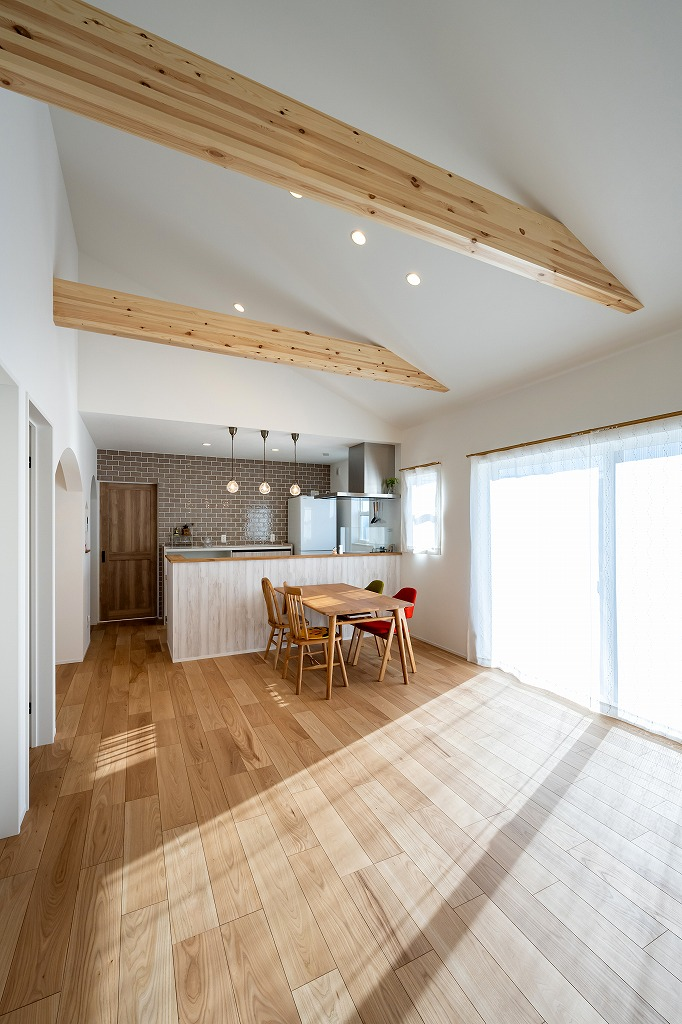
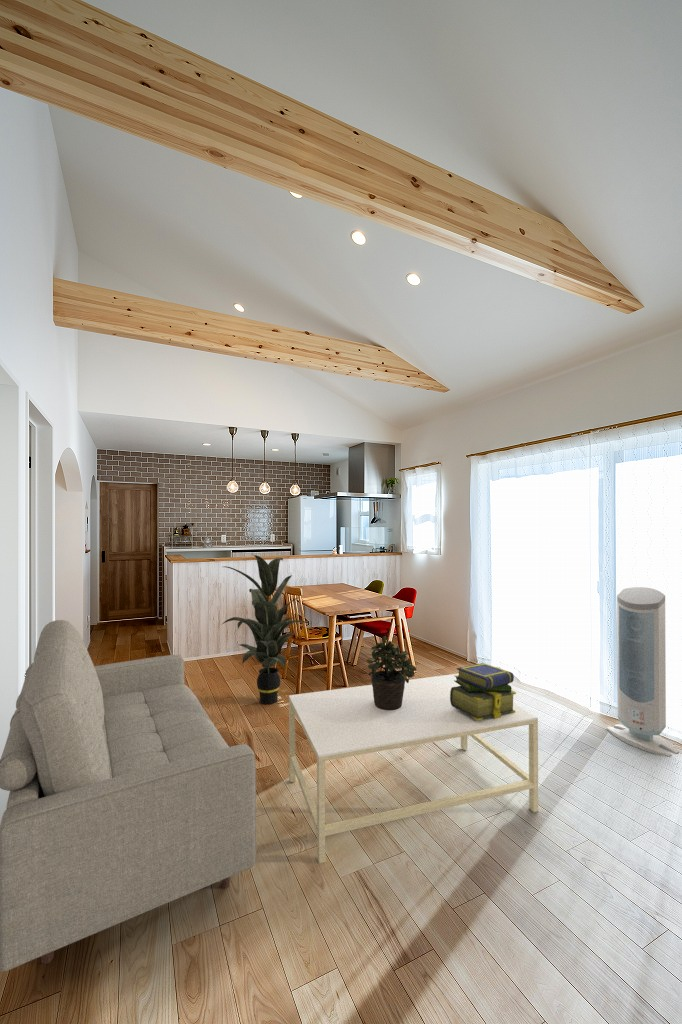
+ indoor plant [220,554,312,705]
+ stack of books [450,662,517,721]
+ potted plant [366,635,418,710]
+ sofa [0,619,257,972]
+ air purifier [606,586,680,758]
+ coffee table [288,673,539,864]
